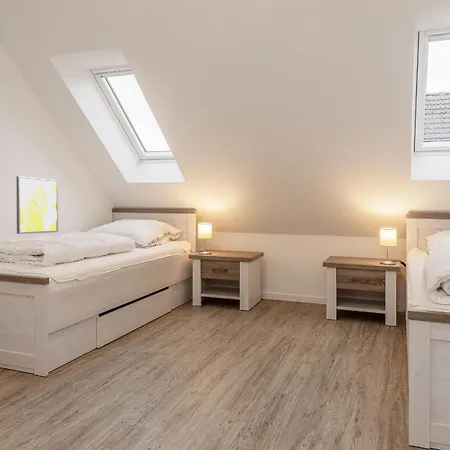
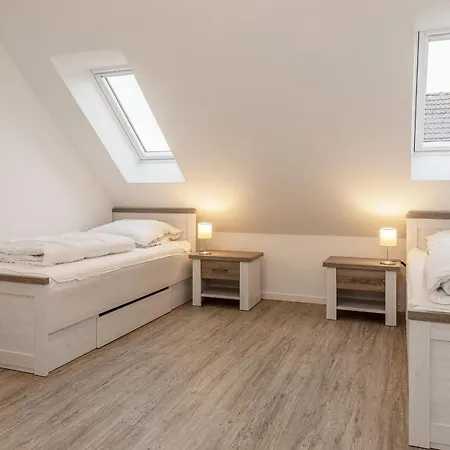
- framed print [15,175,59,235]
